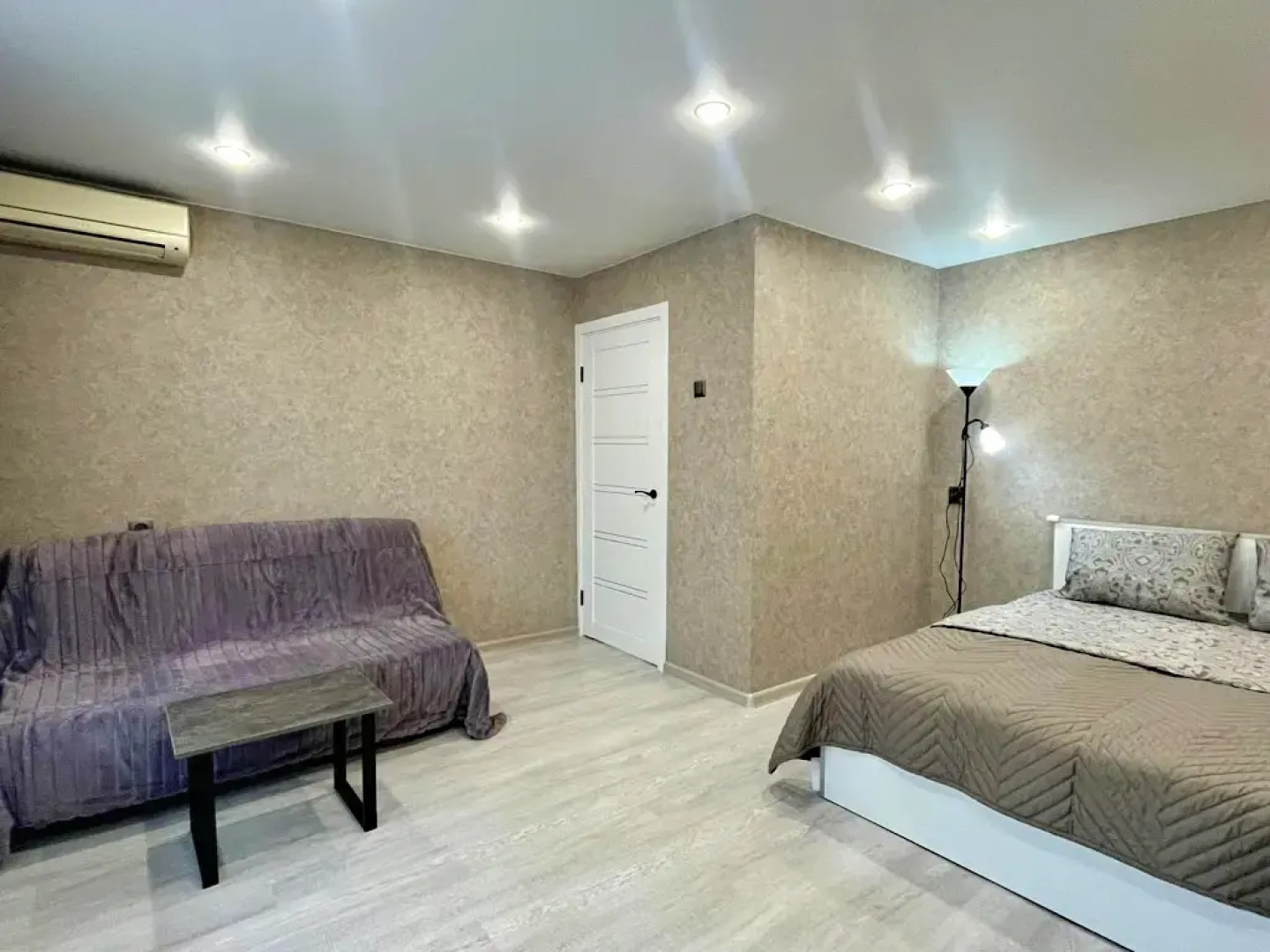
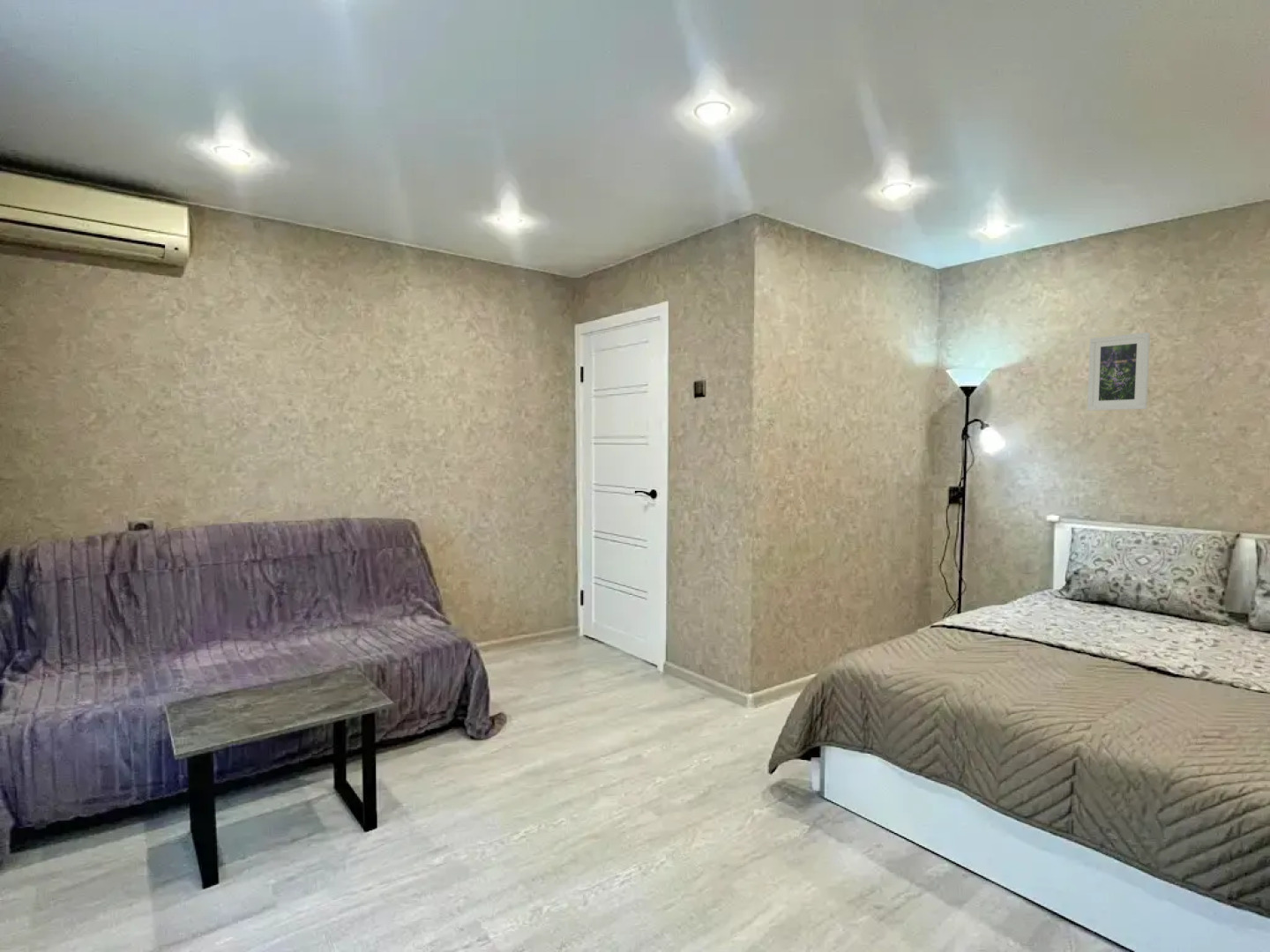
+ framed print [1087,331,1151,412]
